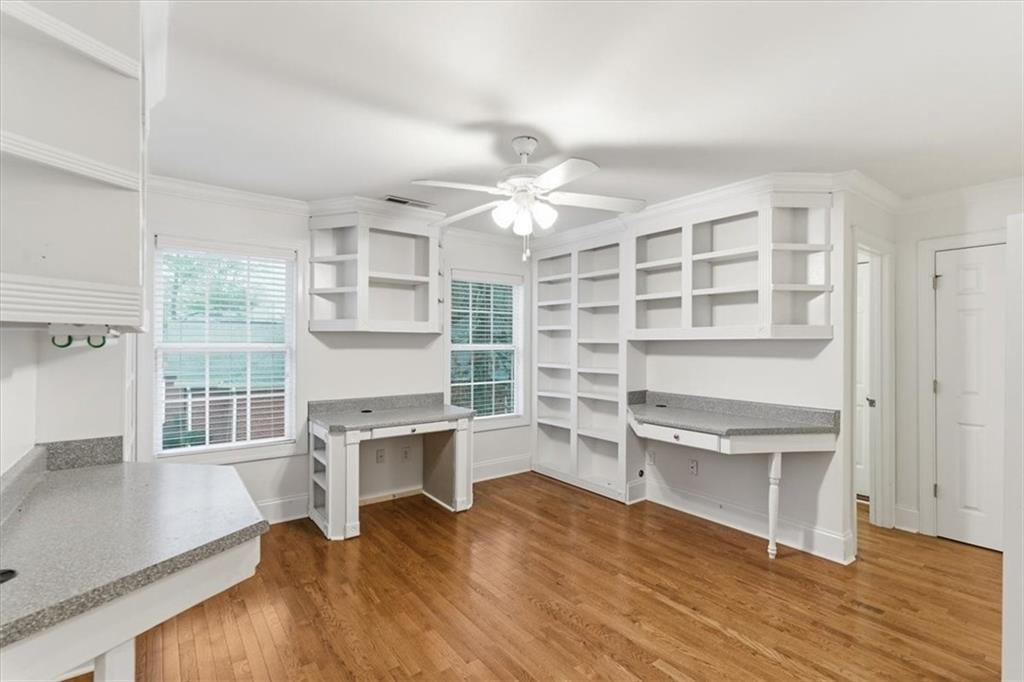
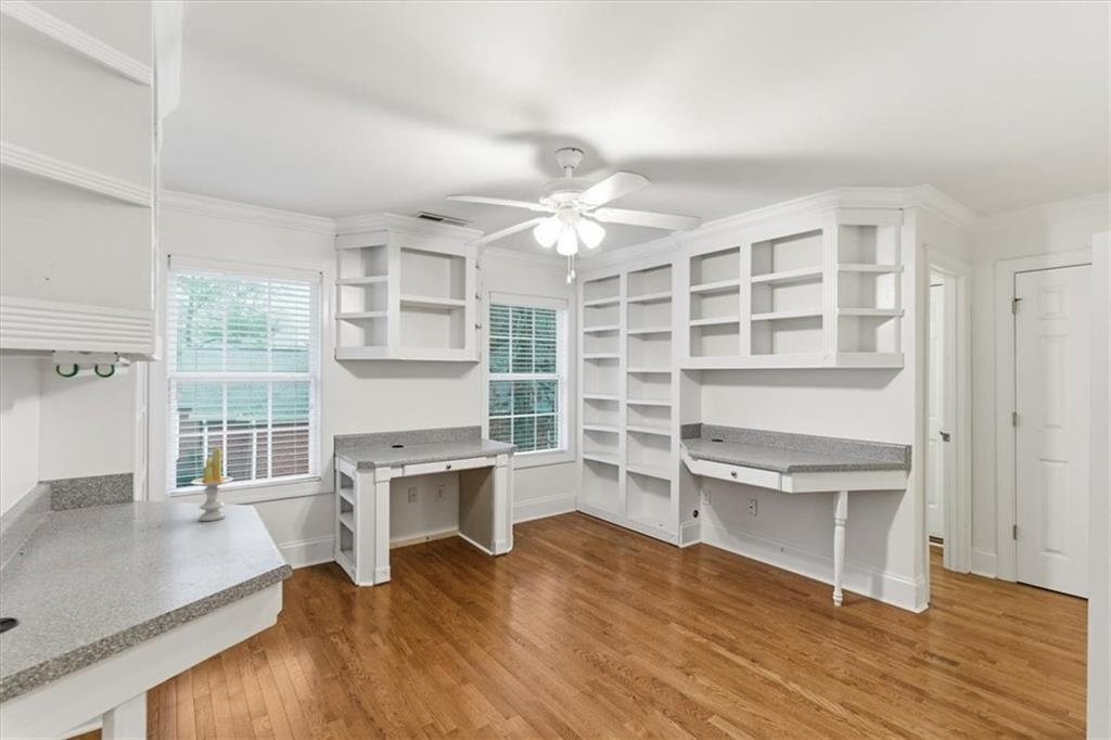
+ candle [190,447,234,522]
